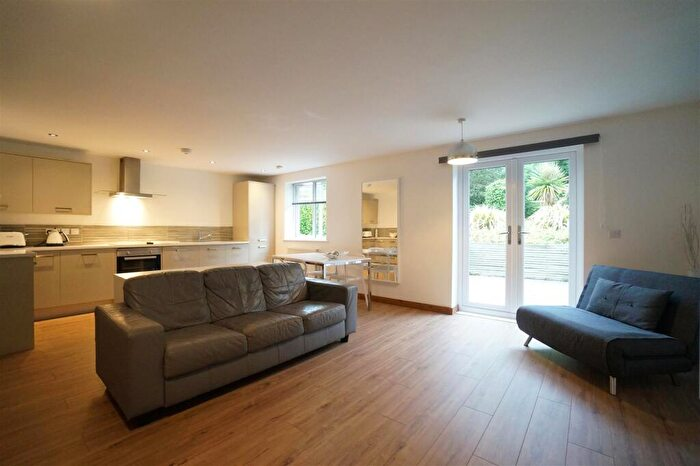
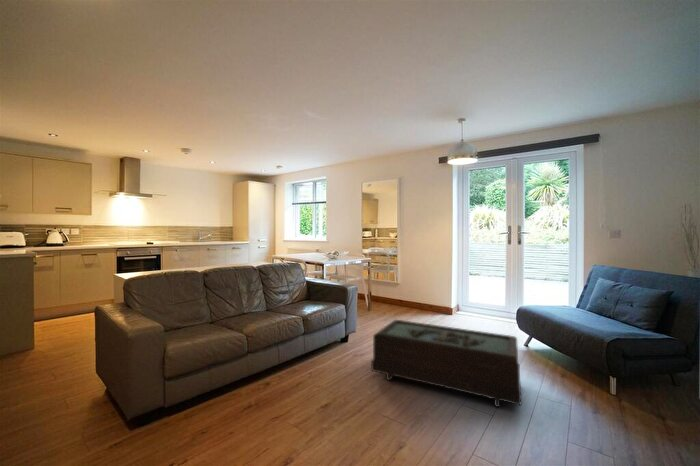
+ coffee table [370,319,522,408]
